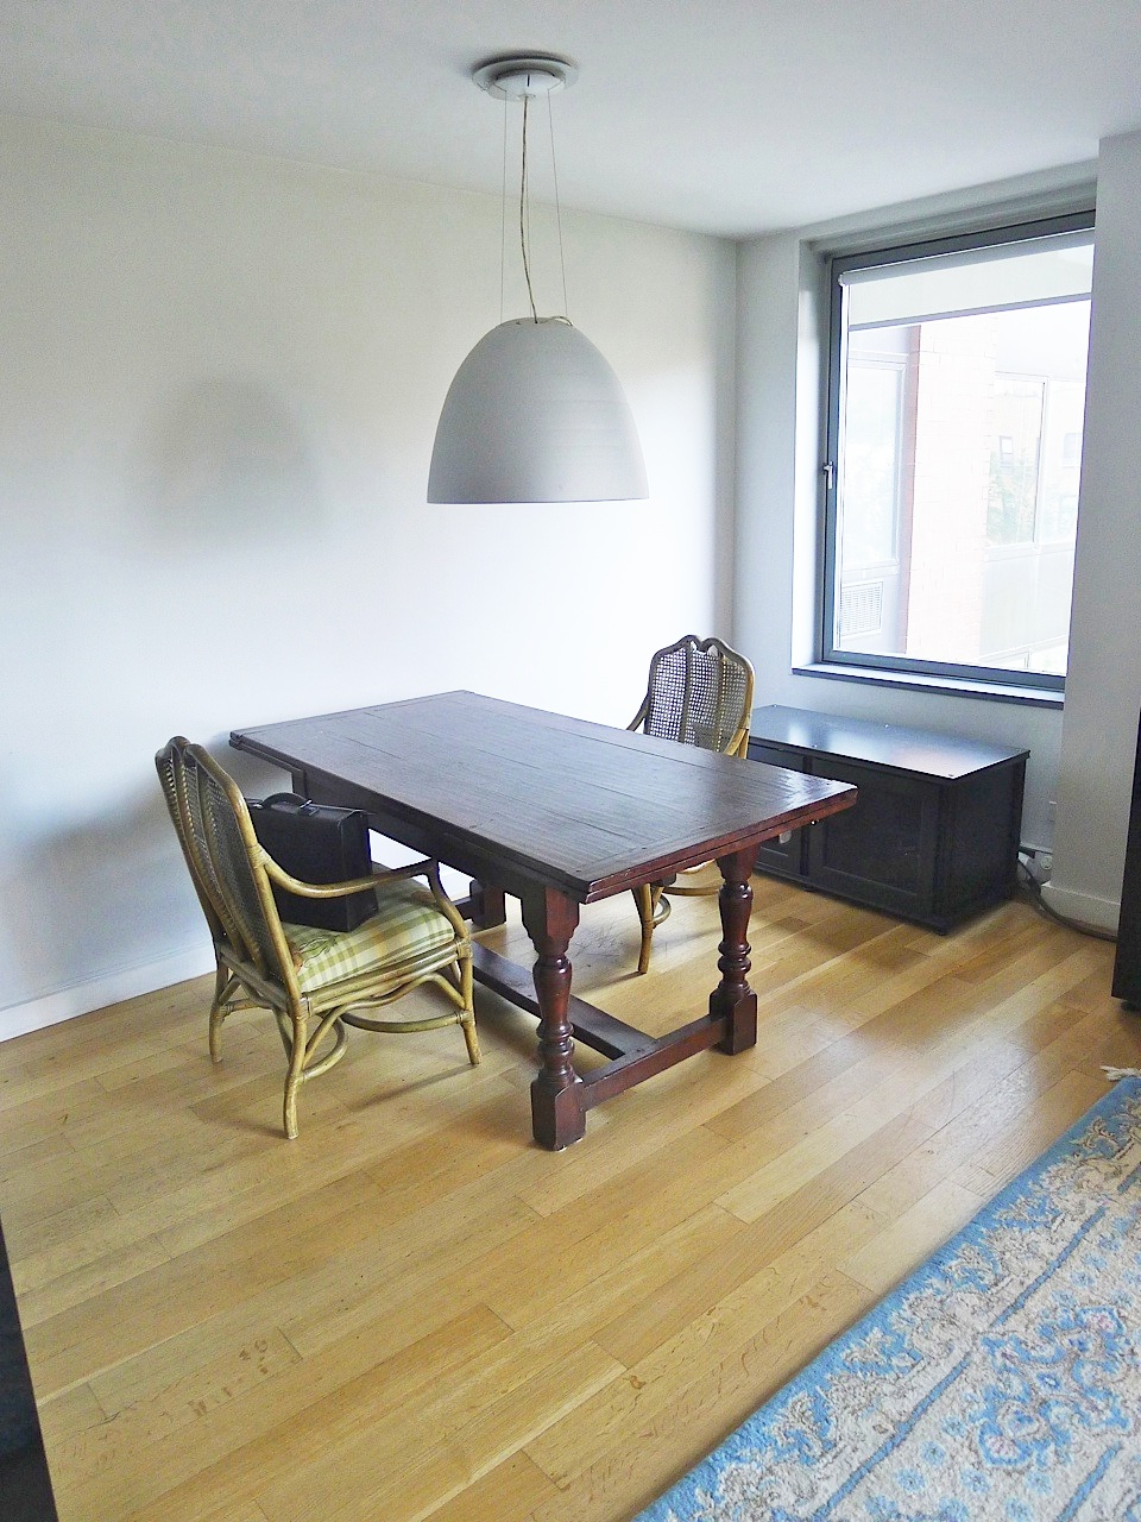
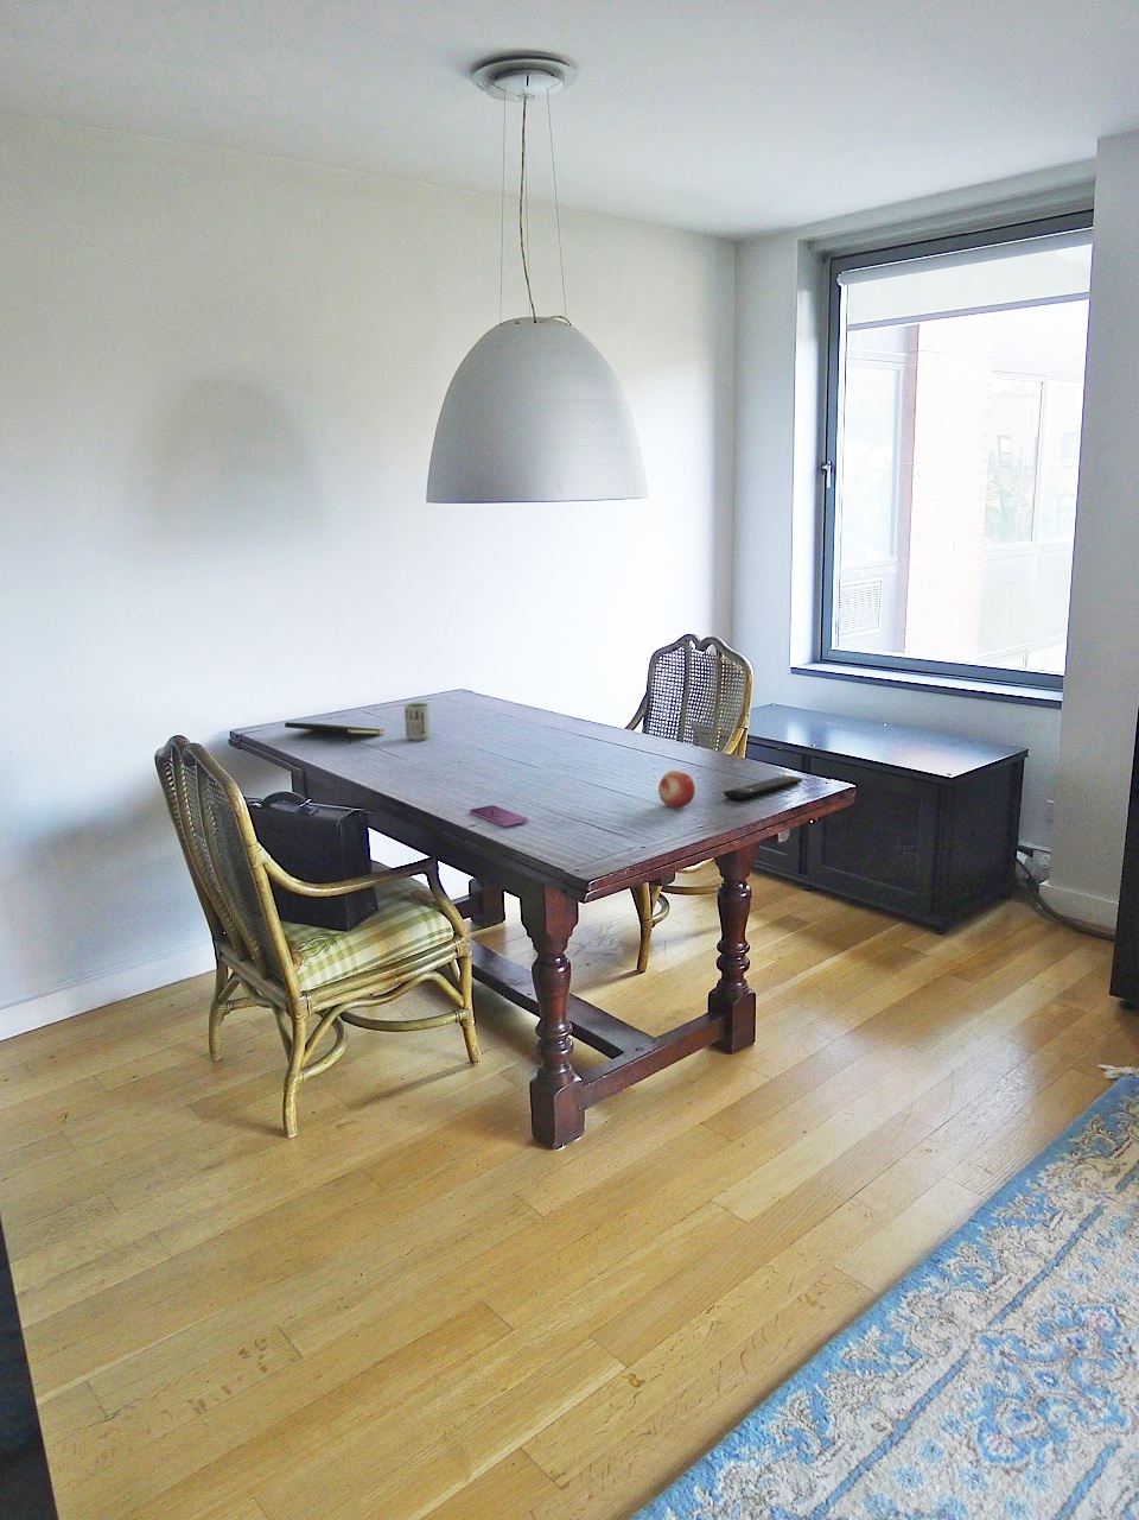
+ notepad [284,721,384,744]
+ fruit [657,770,696,809]
+ cup [403,701,431,742]
+ smartphone [469,804,529,828]
+ remote control [723,774,803,802]
